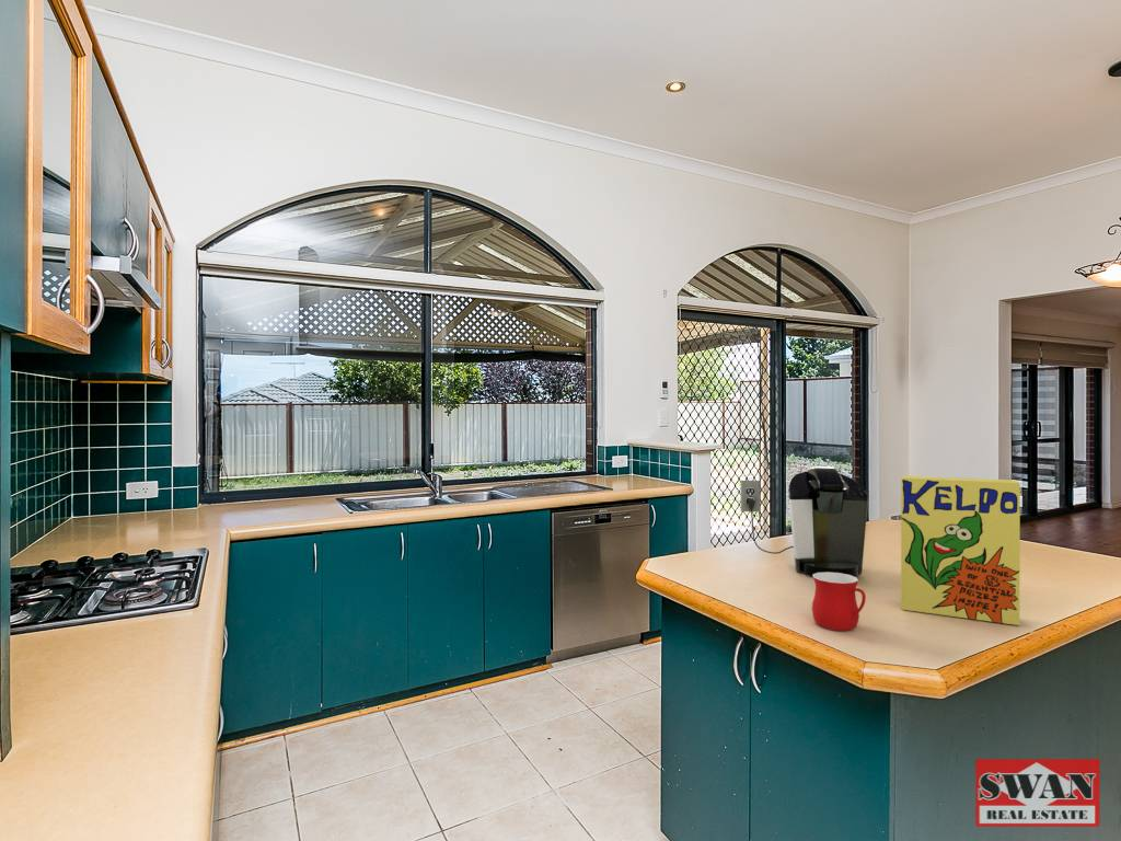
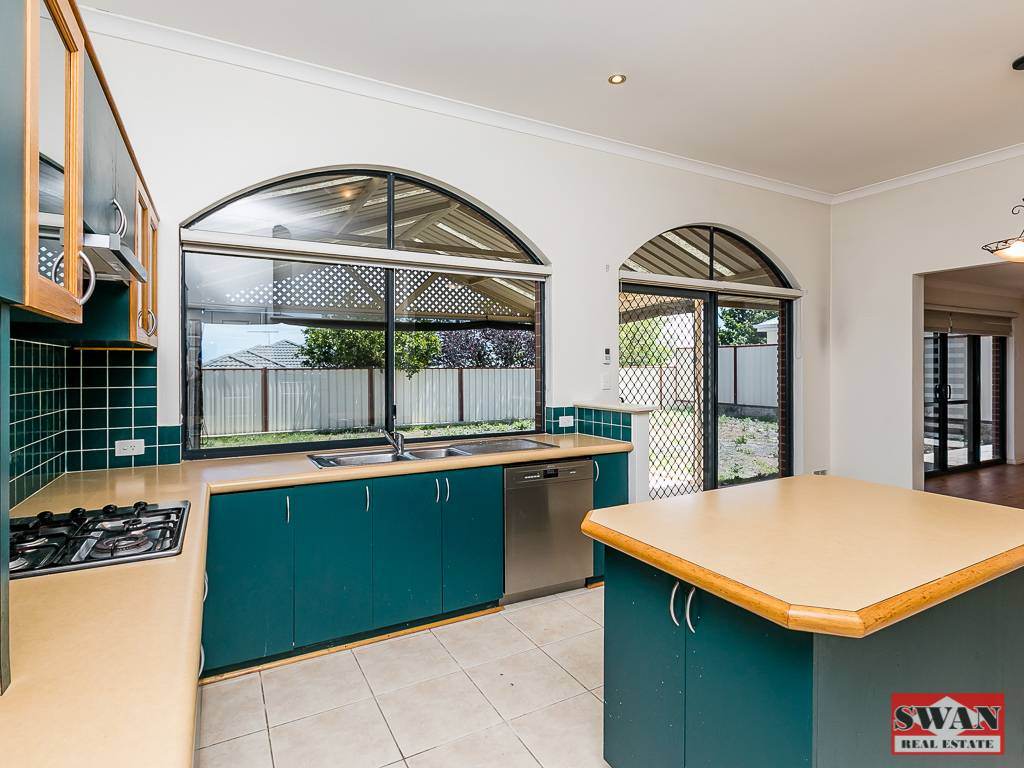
- mug [811,572,867,632]
- coffee maker [740,465,869,578]
- cereal box [900,474,1021,626]
